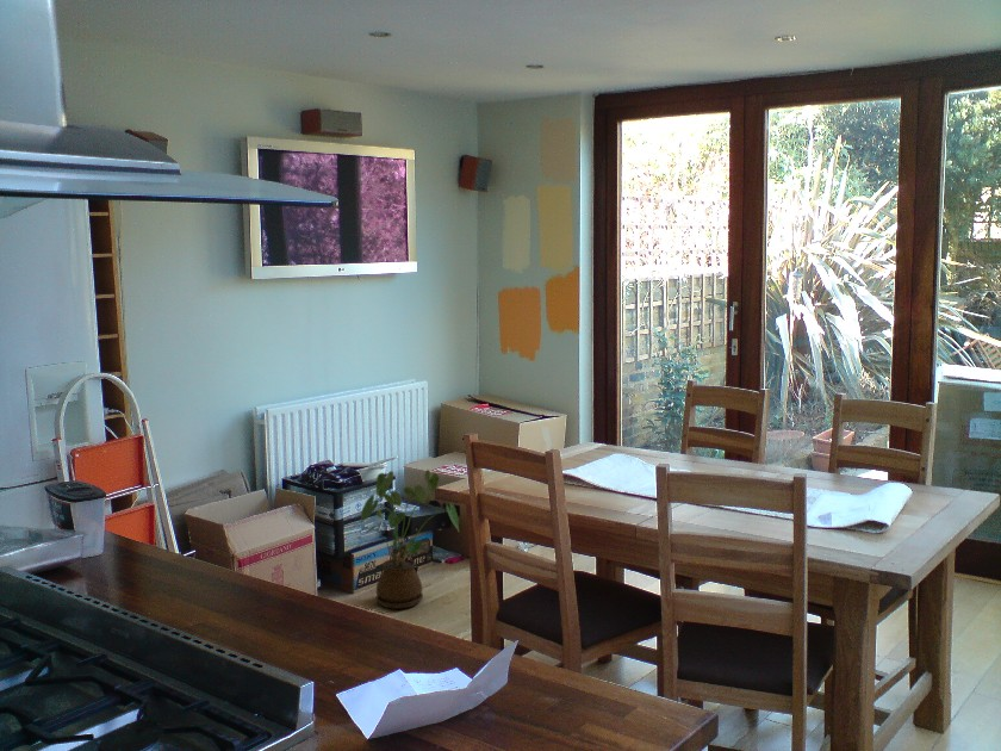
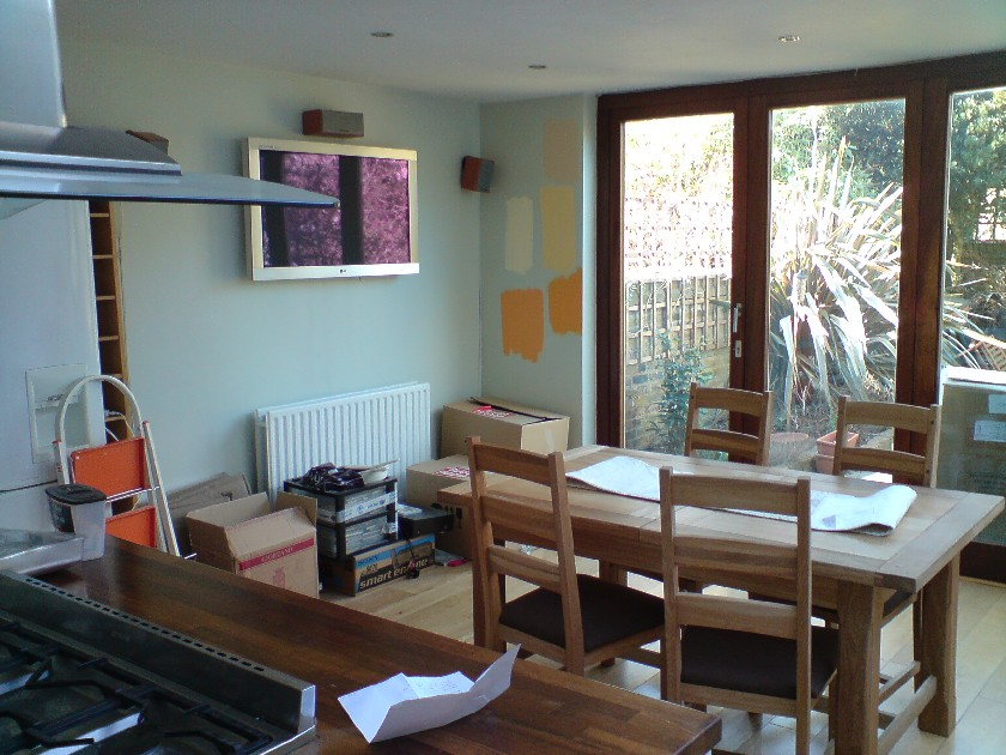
- house plant [359,468,460,610]
